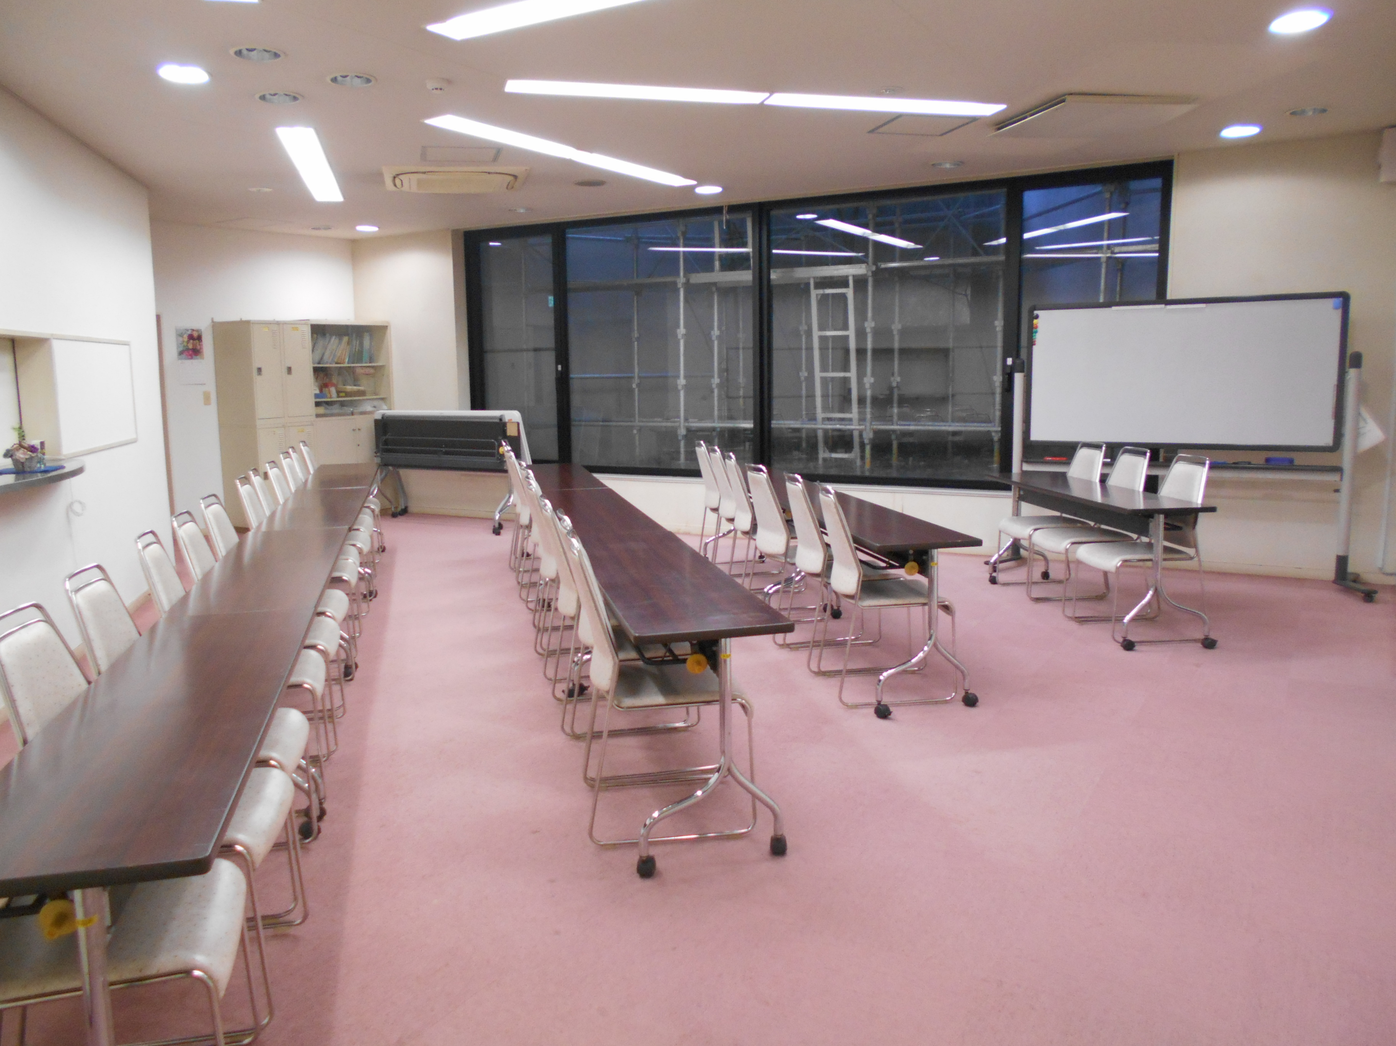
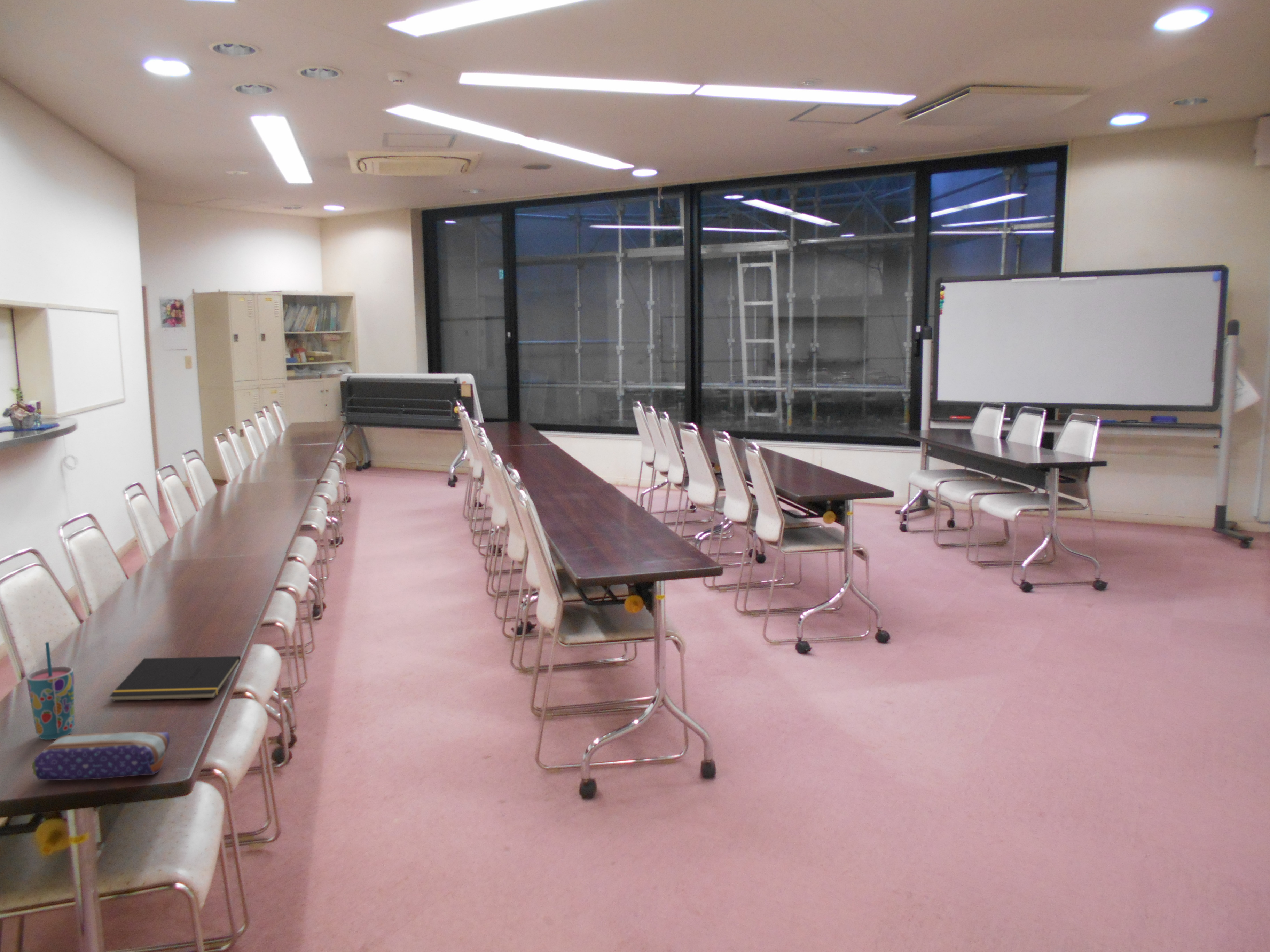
+ pencil case [31,731,170,781]
+ notepad [109,656,241,701]
+ cup [26,642,75,740]
